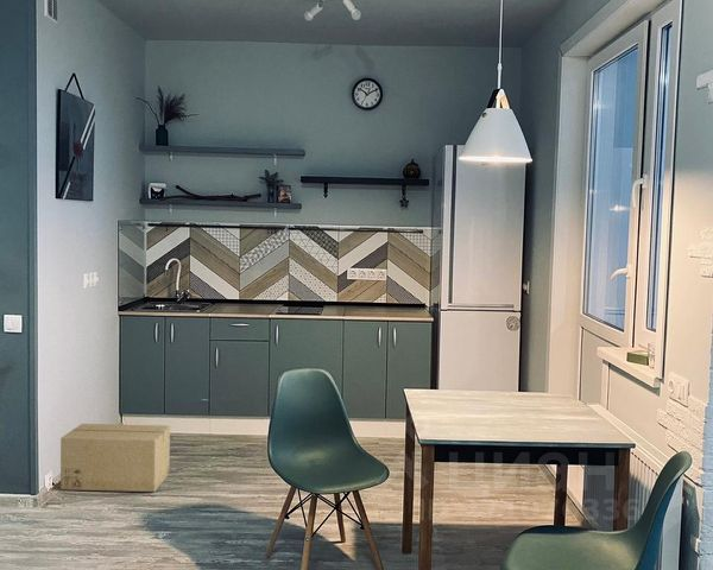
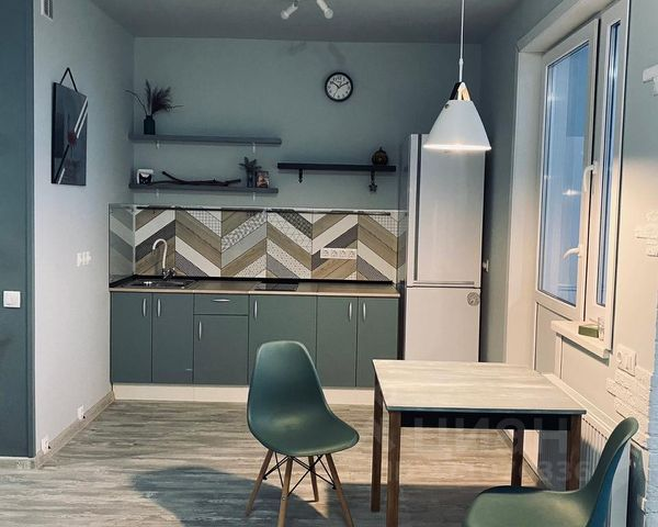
- cardboard box [59,423,171,493]
